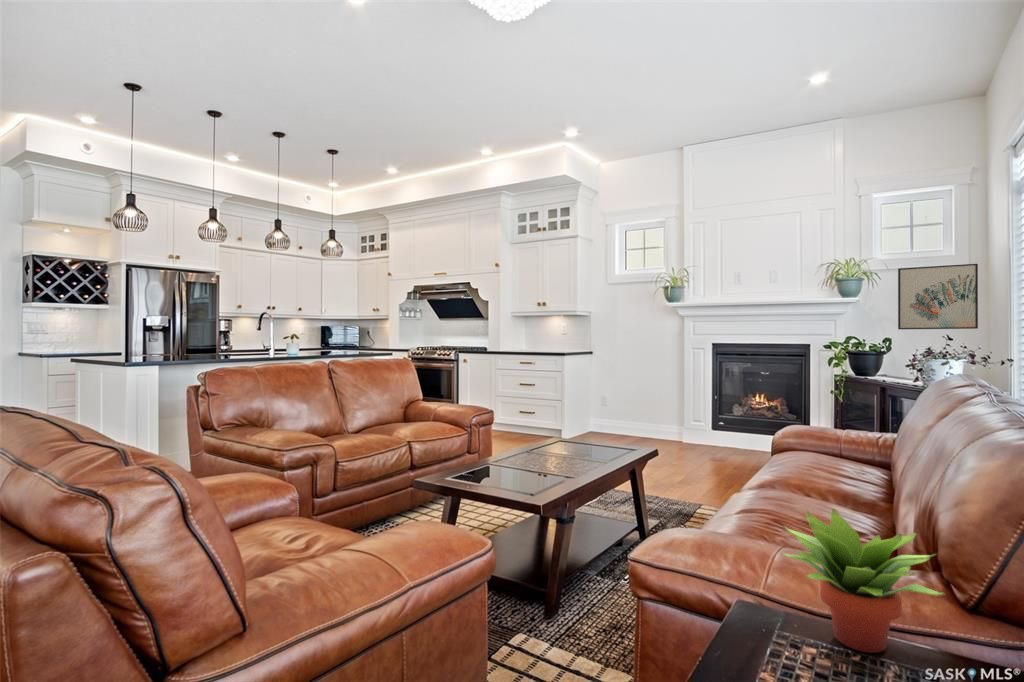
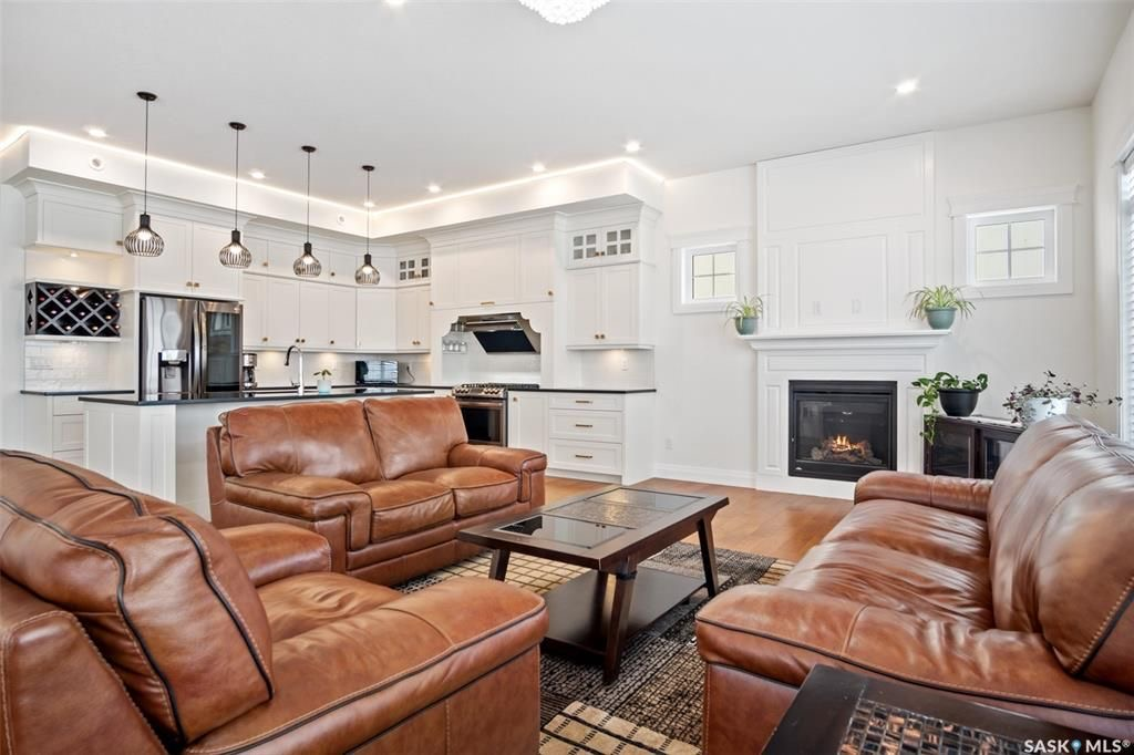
- succulent plant [780,508,946,654]
- wall art [897,263,979,330]
